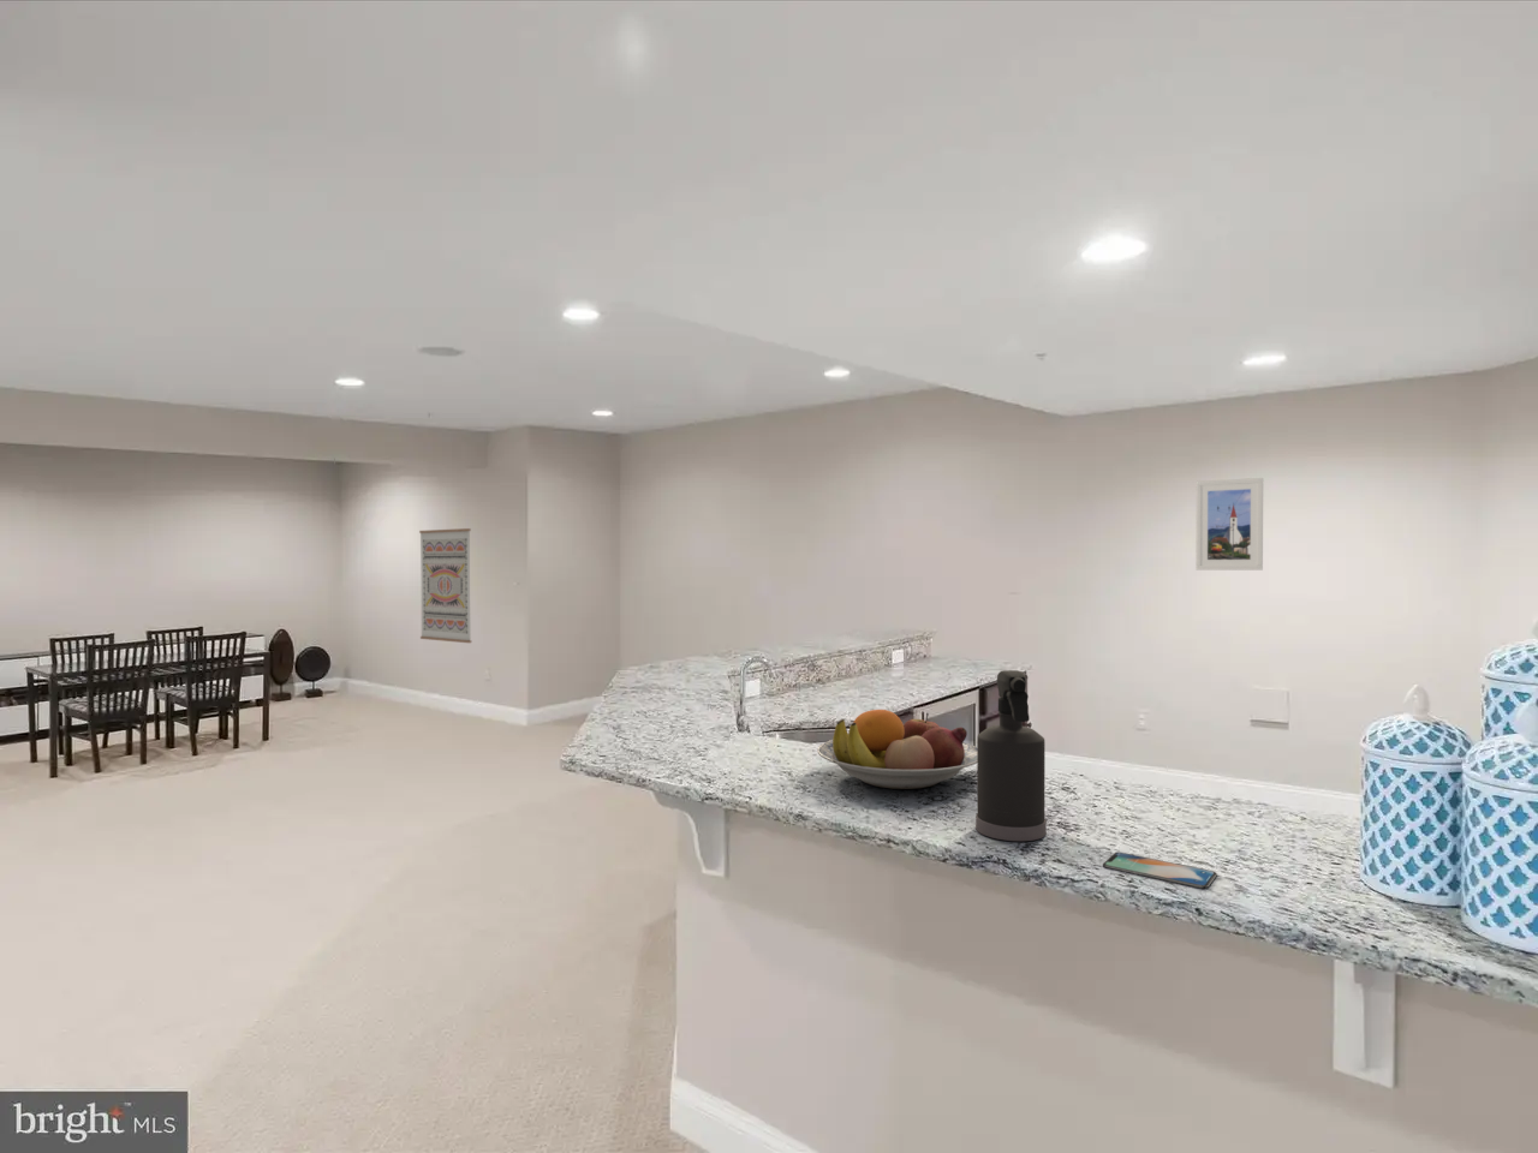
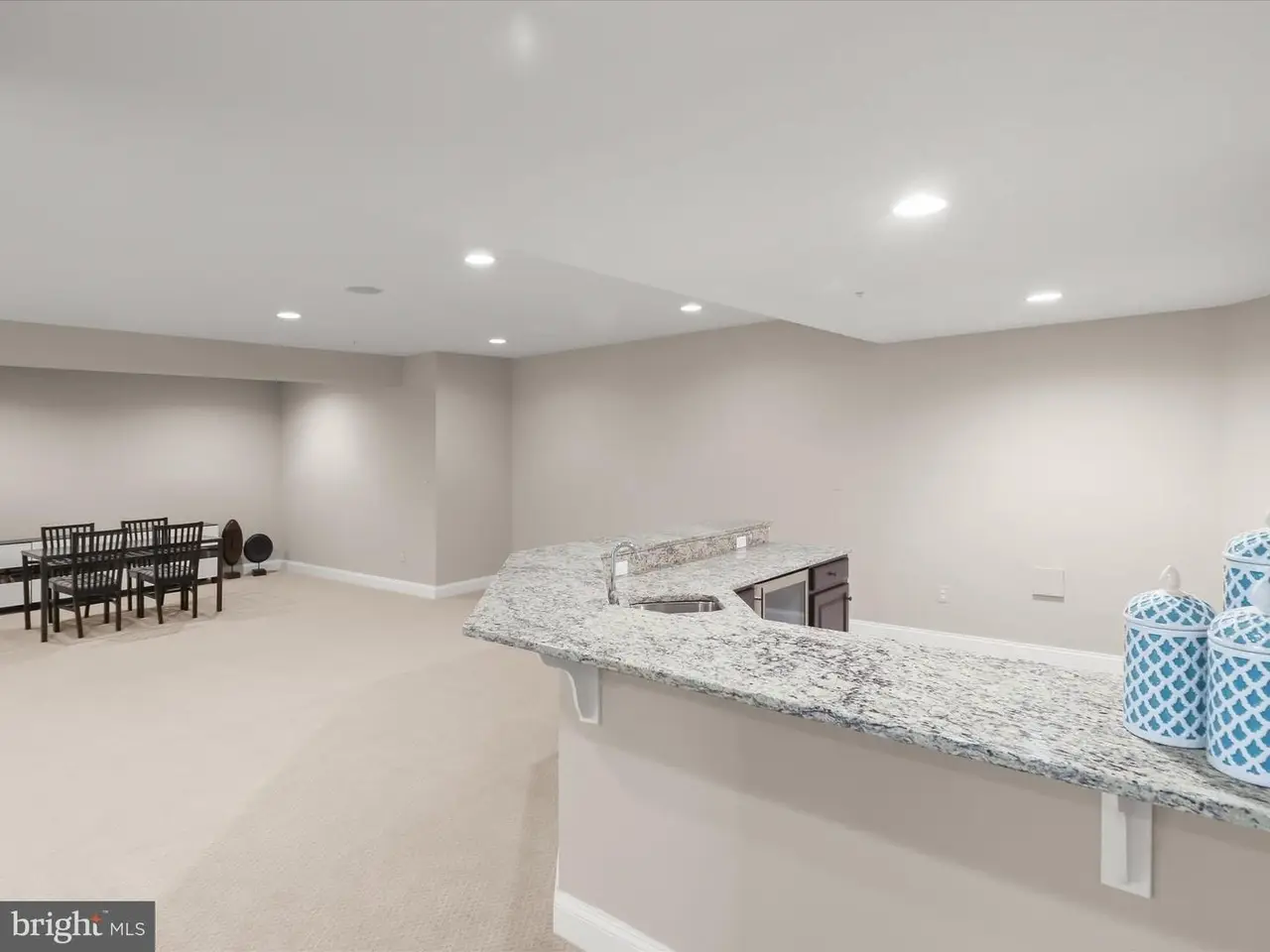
- spray bottle [975,669,1048,842]
- fruit bowl [816,709,977,791]
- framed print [1194,477,1264,572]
- wall art [418,527,472,644]
- smartphone [1102,851,1218,890]
